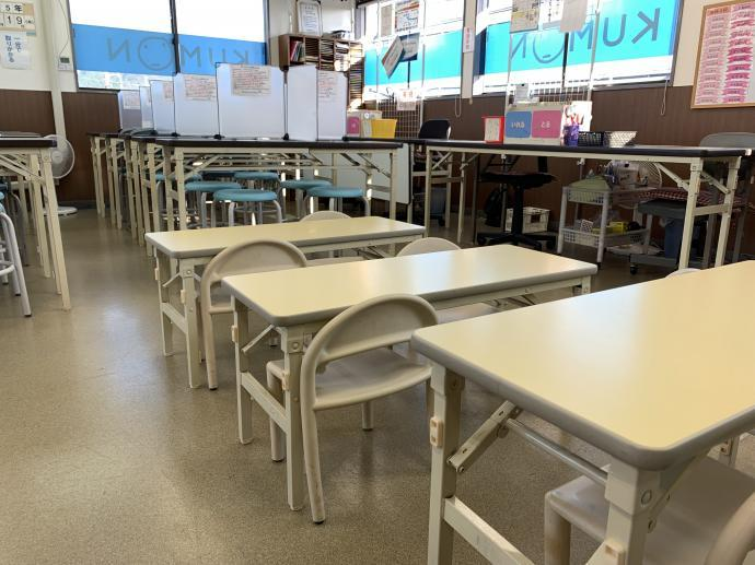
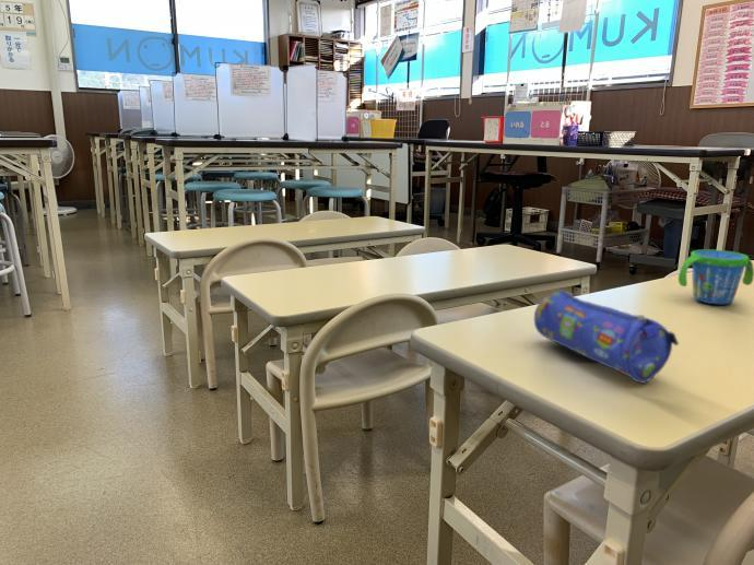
+ snack cup [678,249,754,305]
+ pencil case [533,290,680,385]
